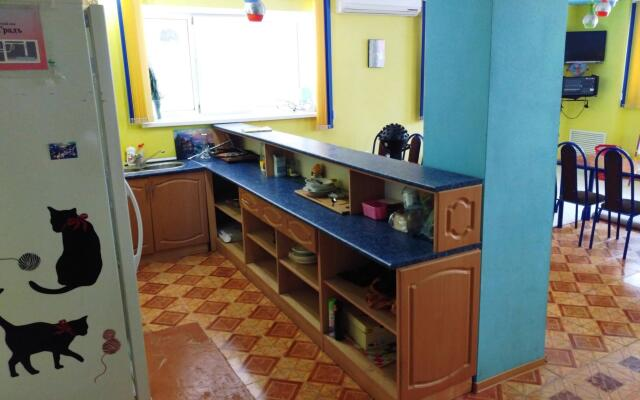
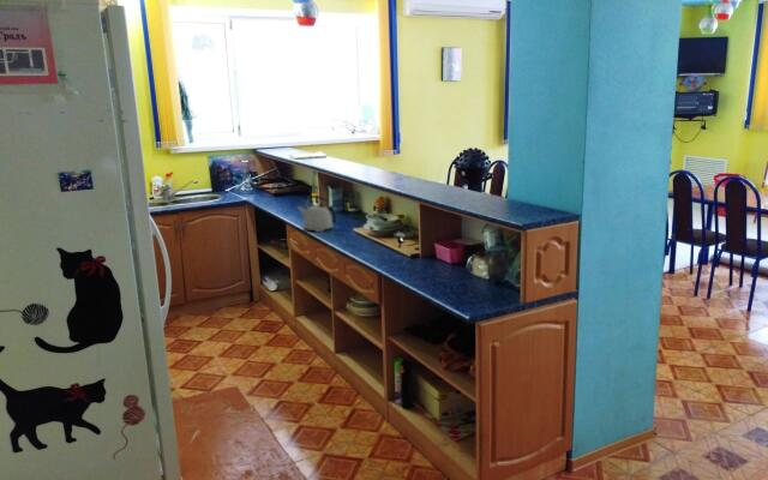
+ kettle [296,194,337,233]
